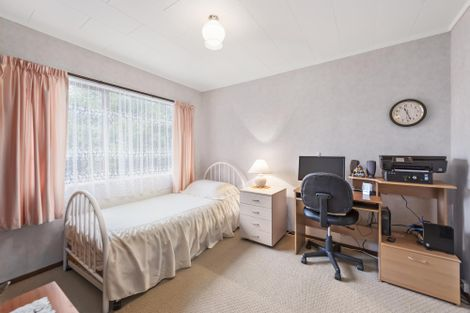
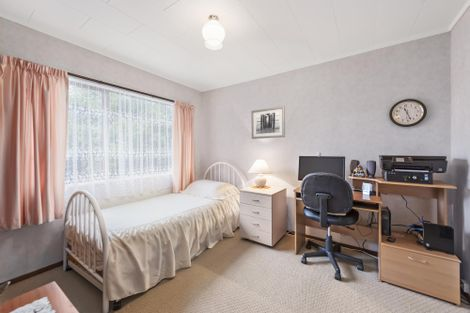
+ wall art [251,105,286,140]
